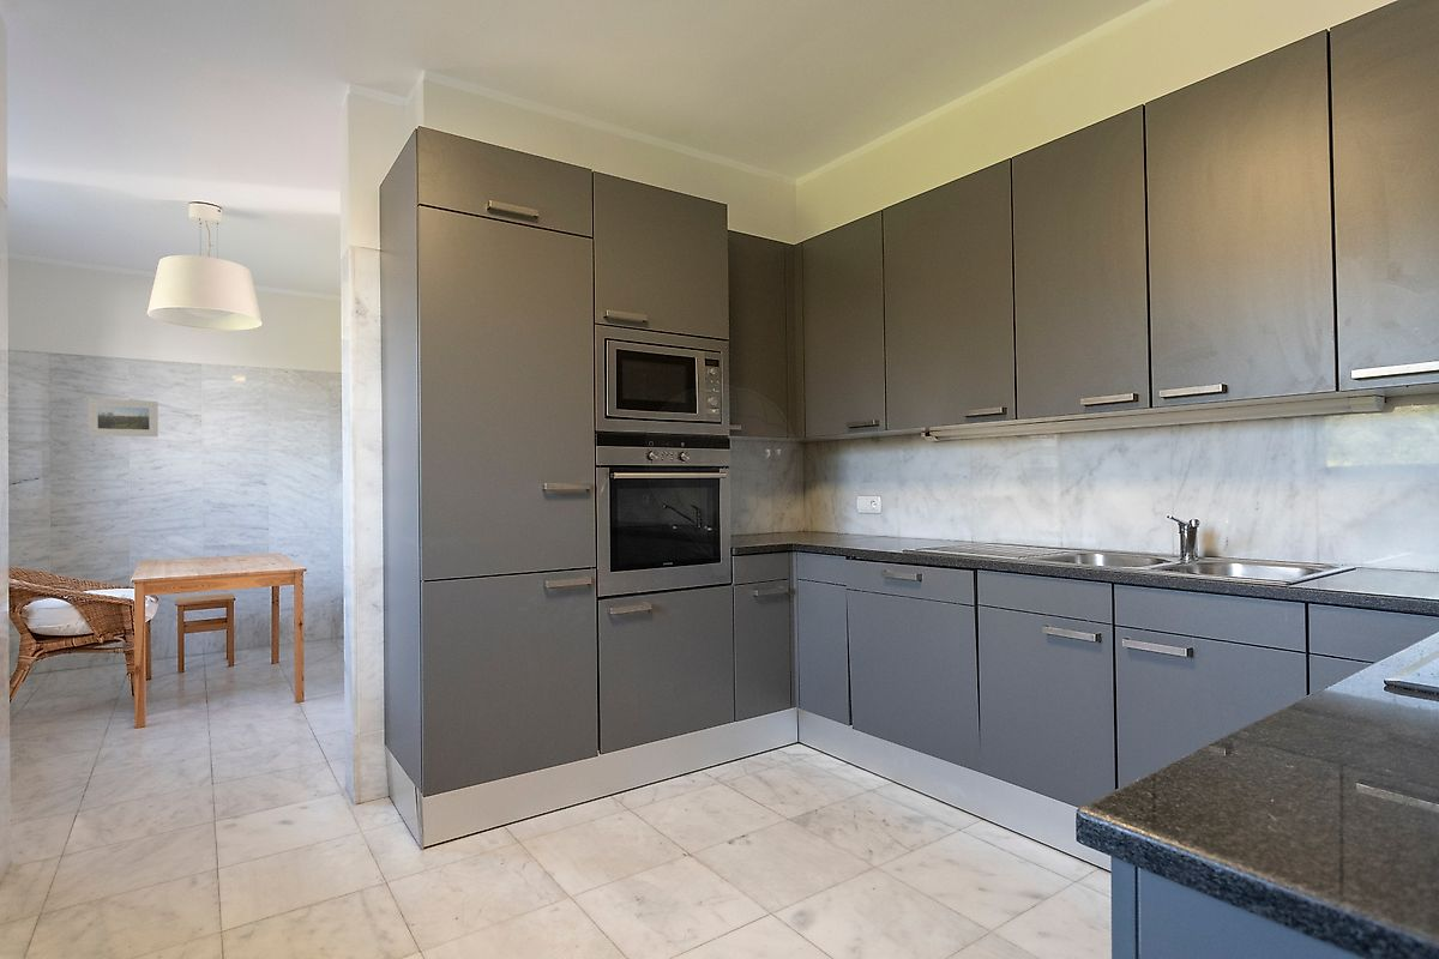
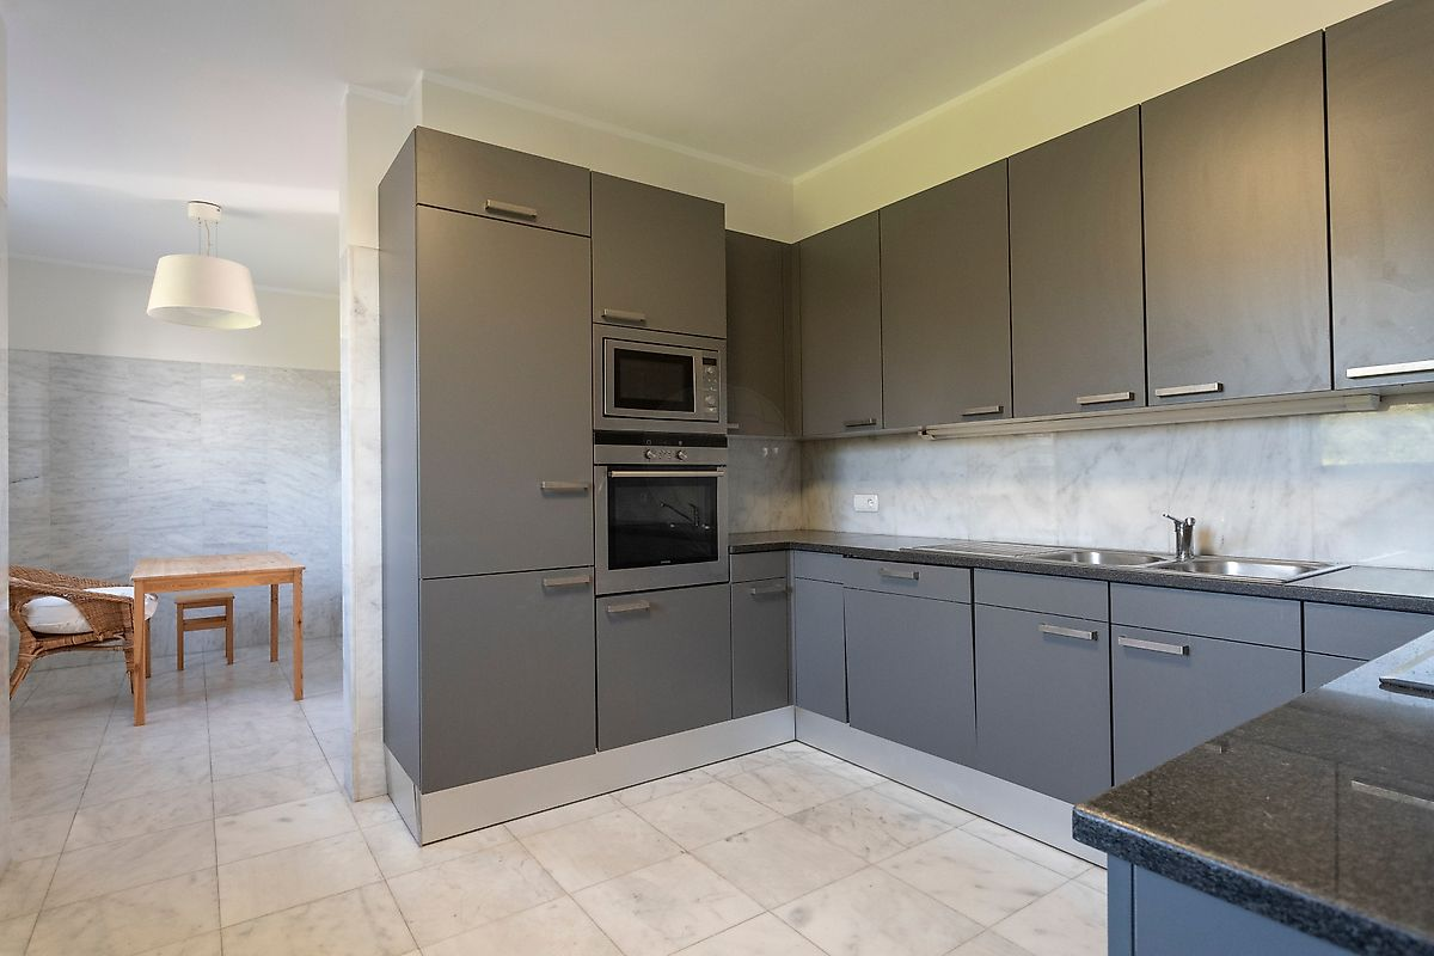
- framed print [88,398,159,439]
